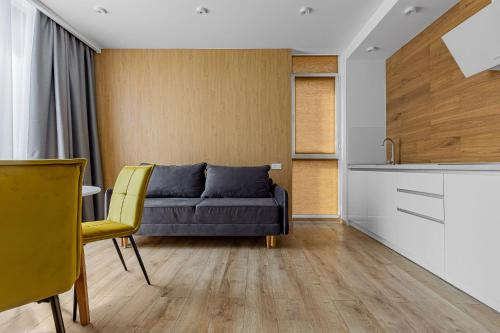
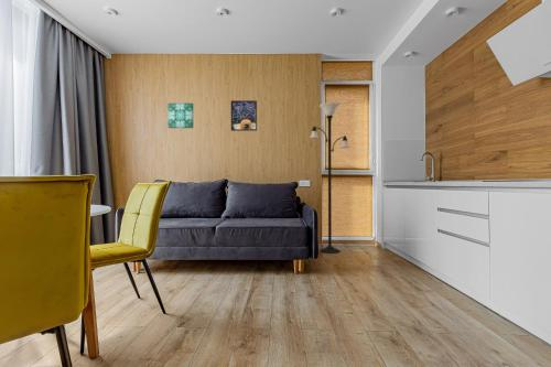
+ floor lamp [309,101,350,255]
+ wall art [166,102,194,129]
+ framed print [229,99,258,132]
